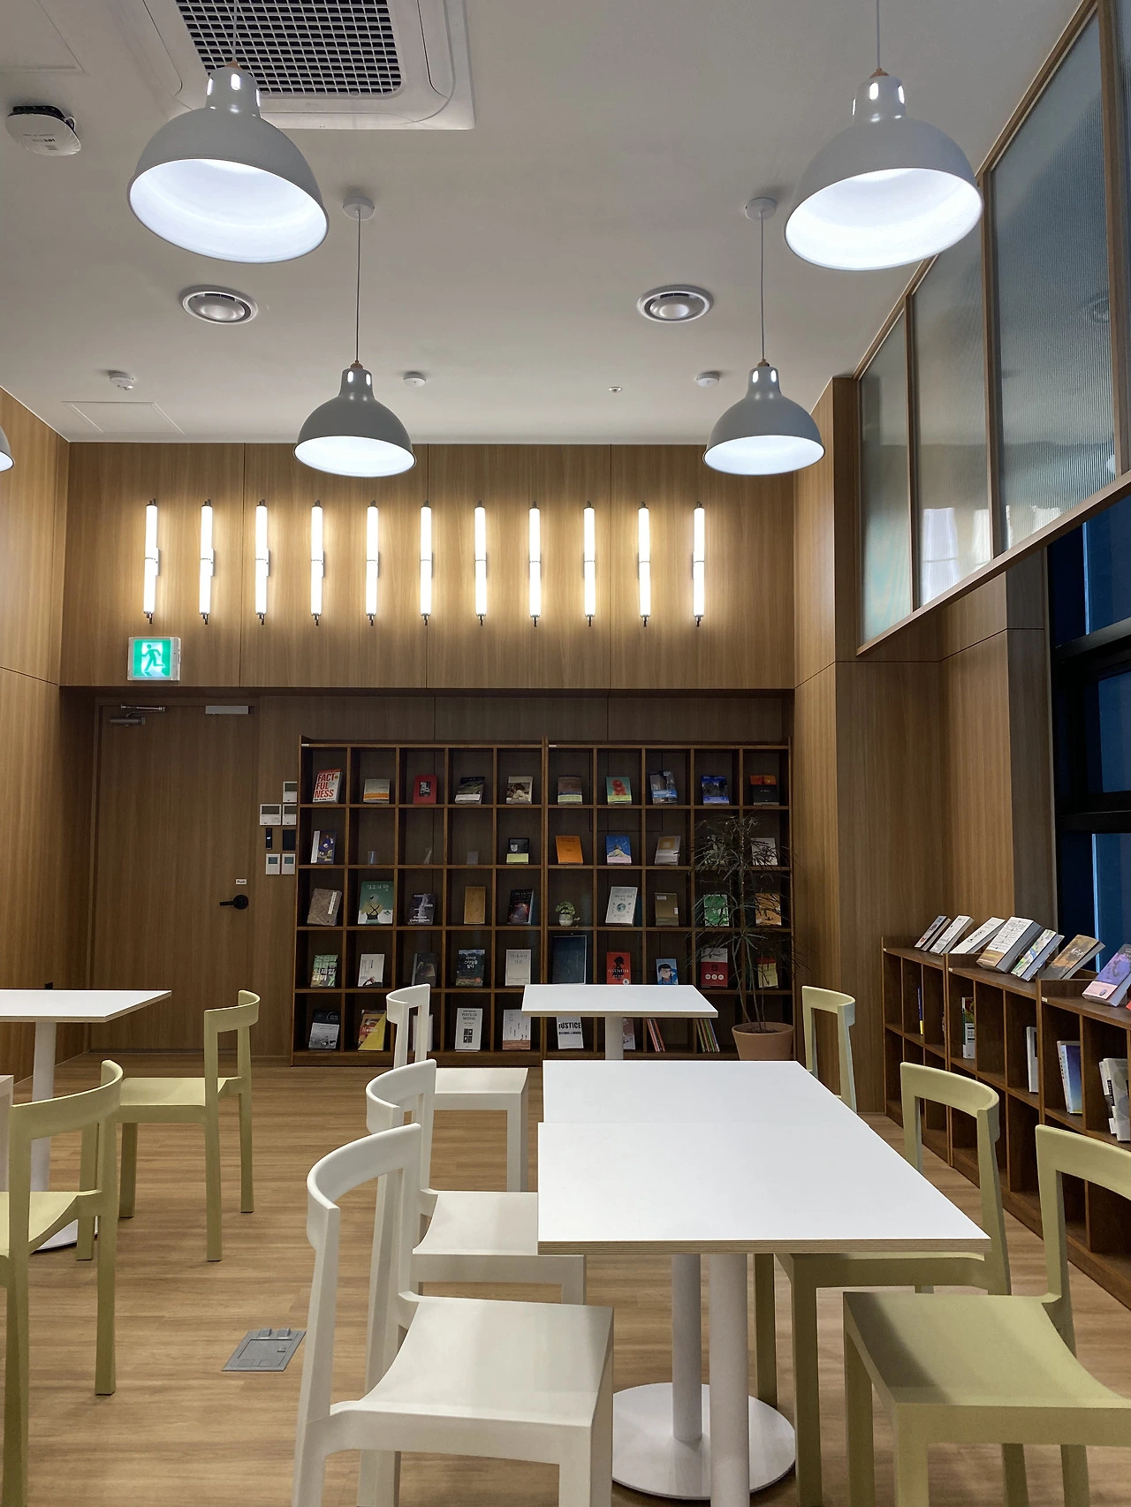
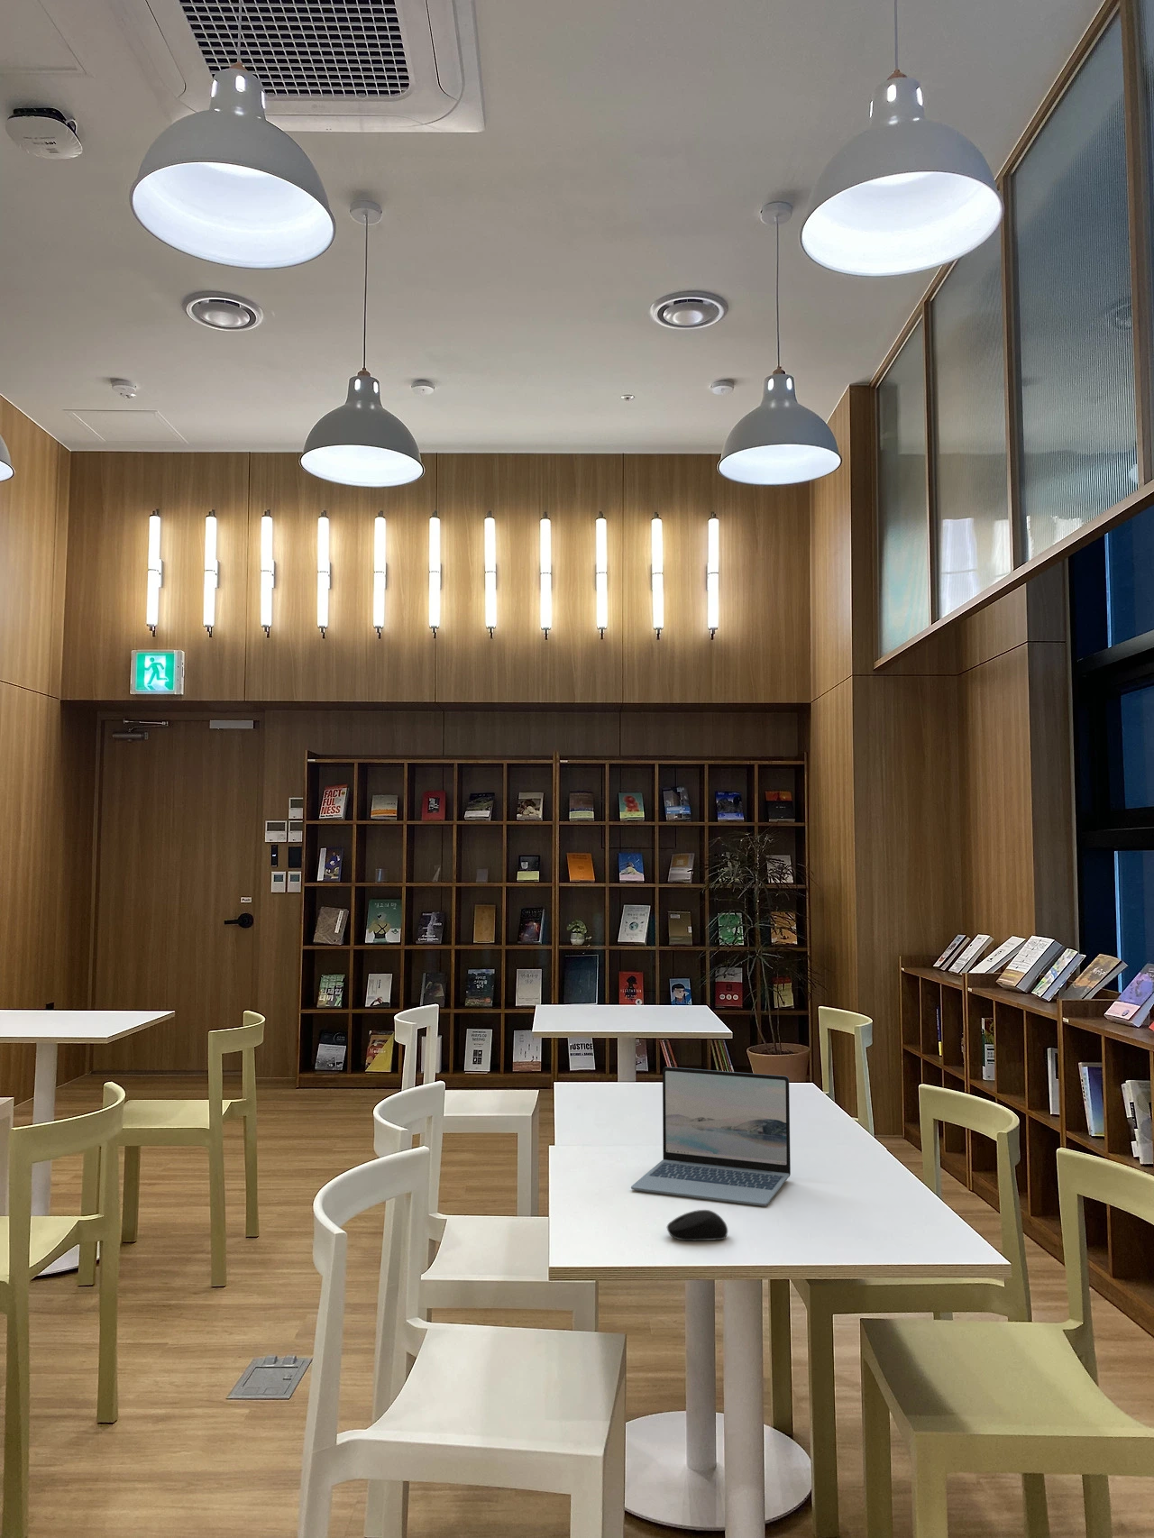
+ laptop [630,1067,792,1207]
+ computer mouse [667,1208,729,1241]
